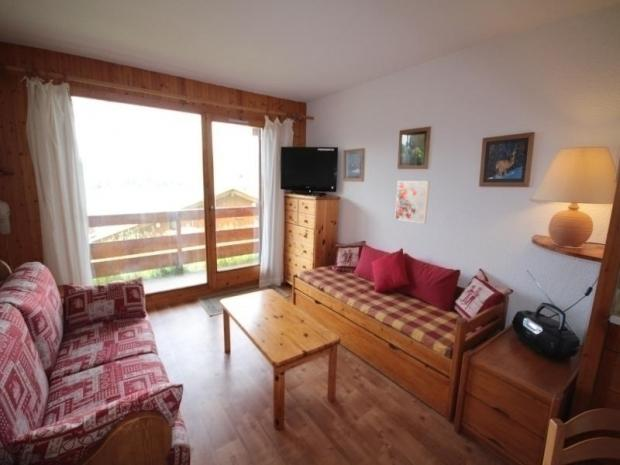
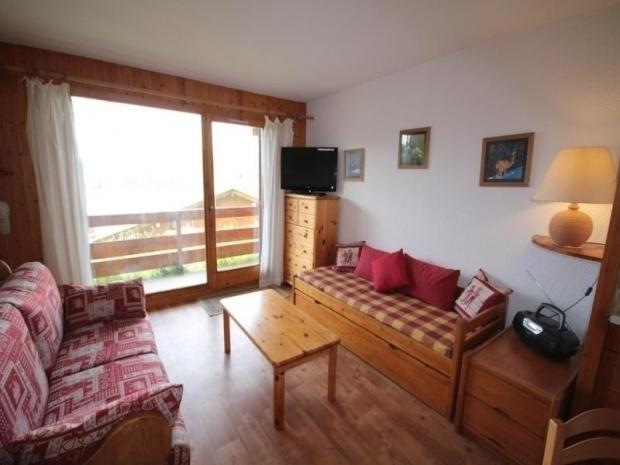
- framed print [394,180,431,224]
